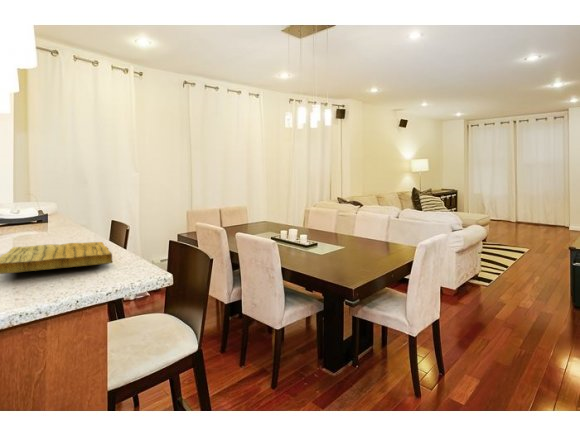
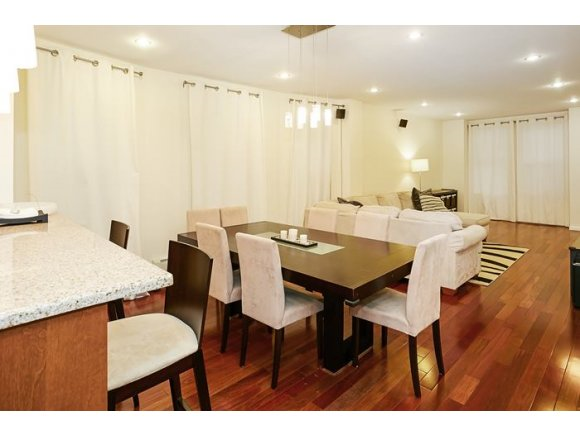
- cutting board [0,241,113,275]
